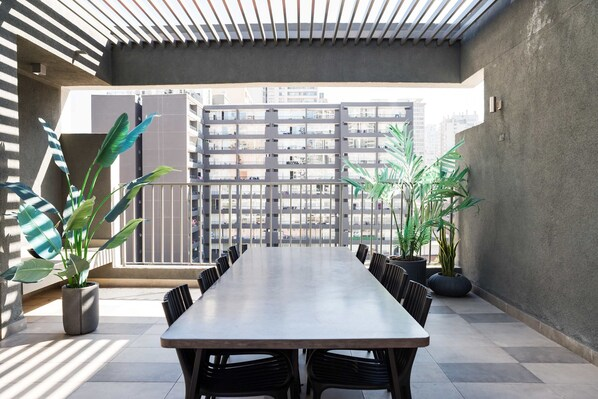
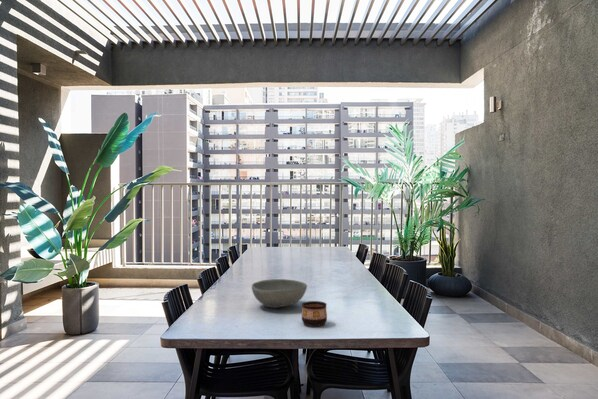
+ bowl [251,278,308,309]
+ cup [301,300,328,327]
